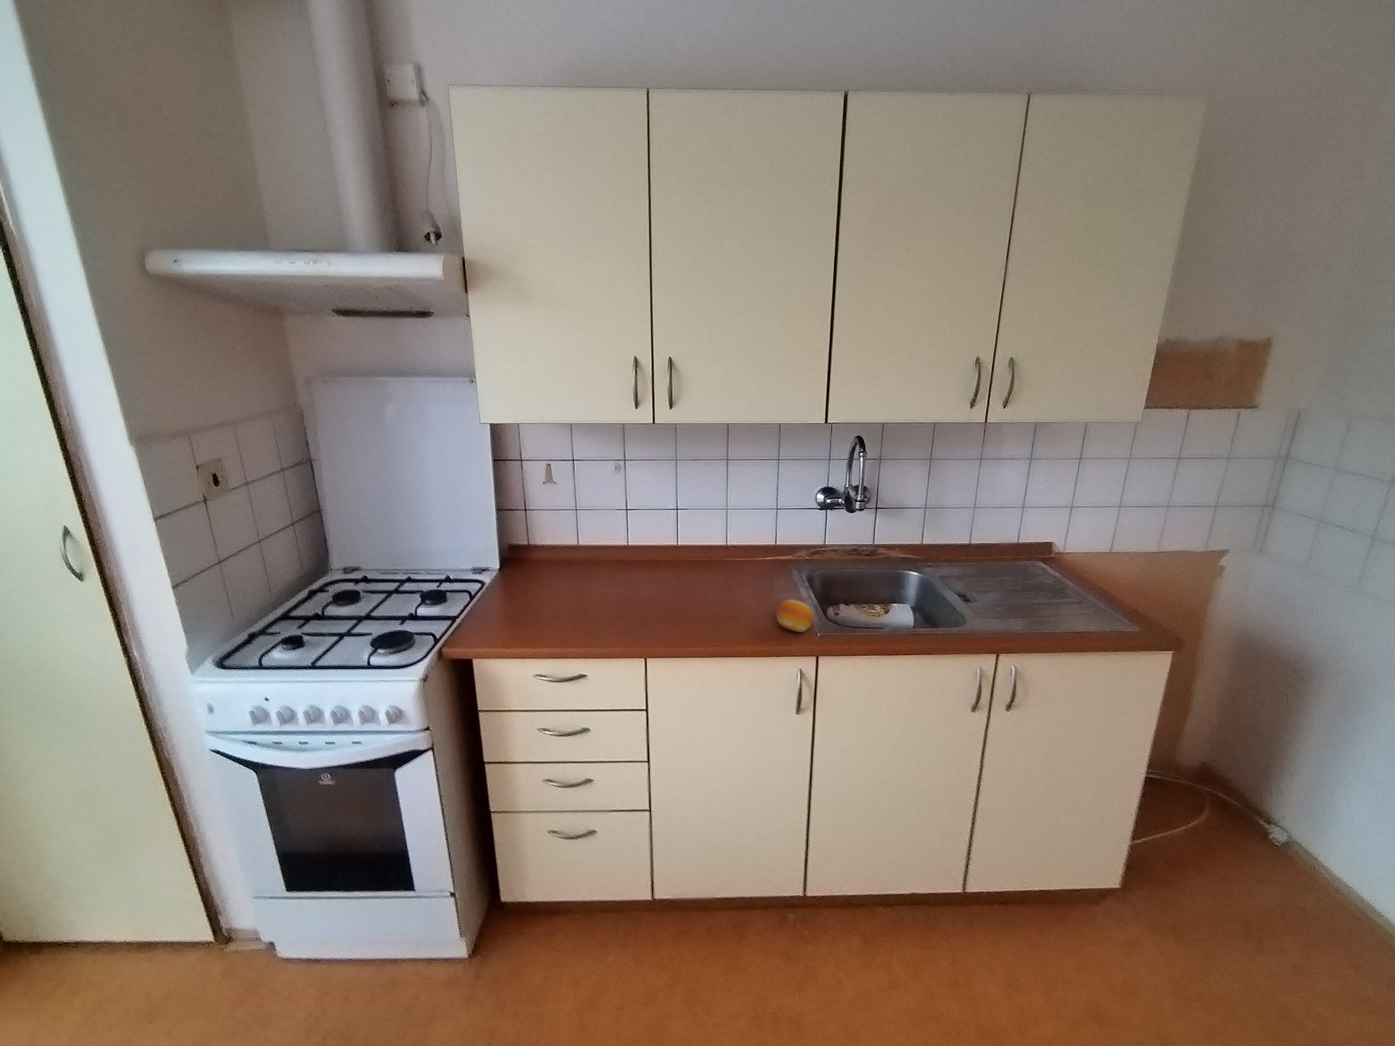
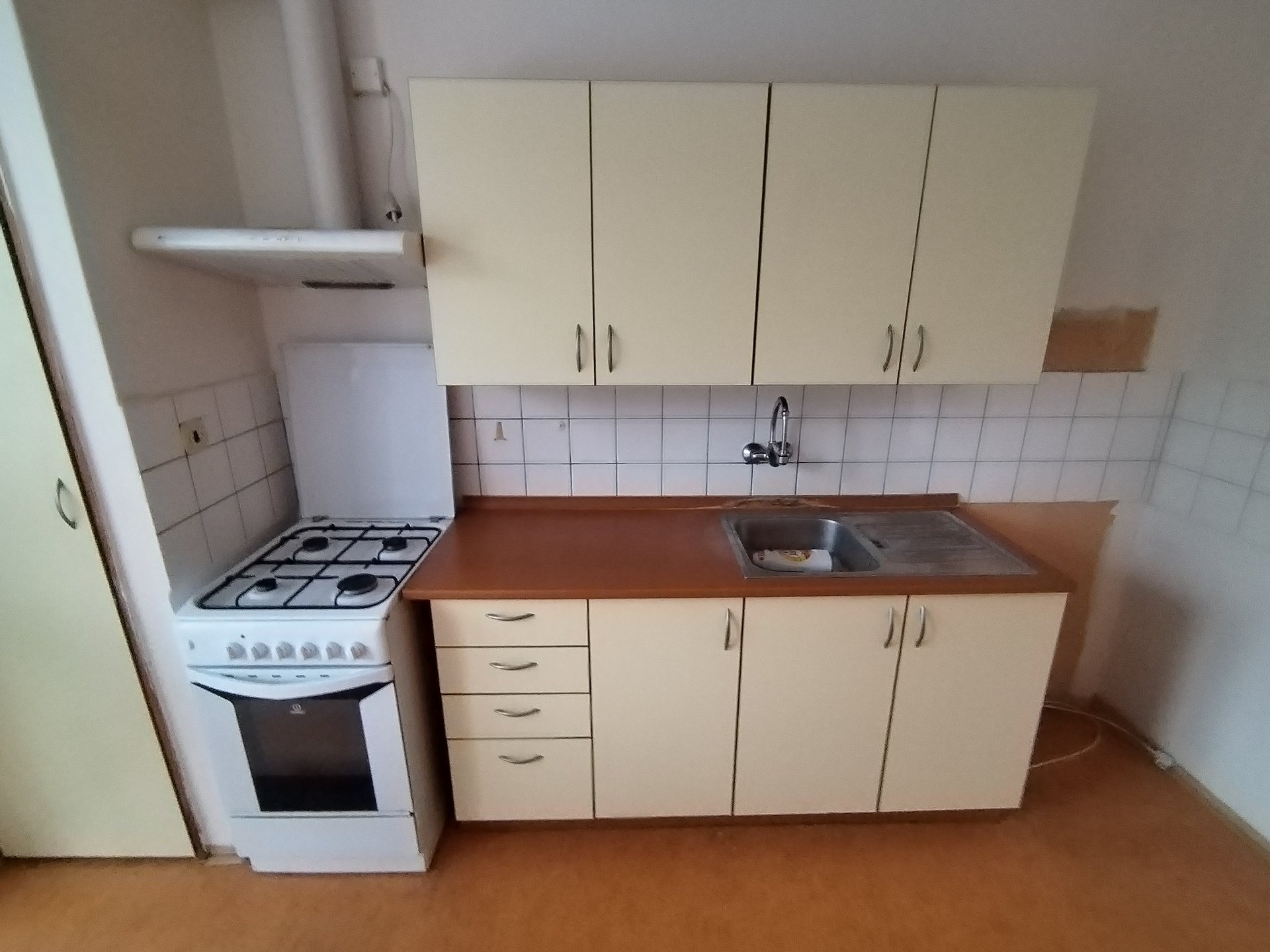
- fruit [775,599,814,633]
